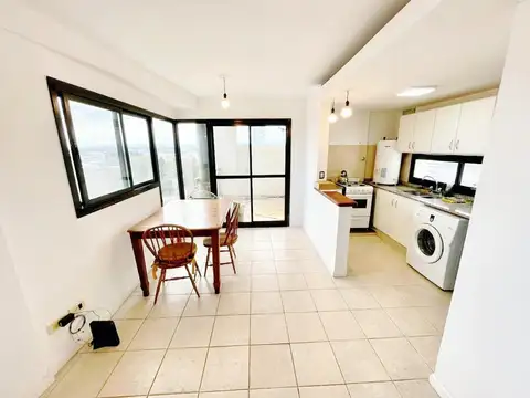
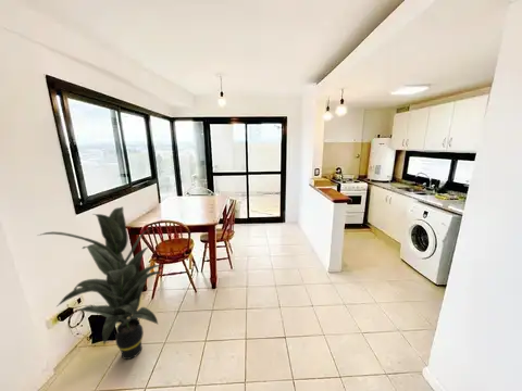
+ indoor plant [37,205,164,361]
